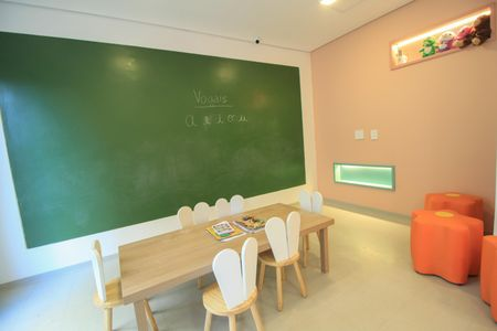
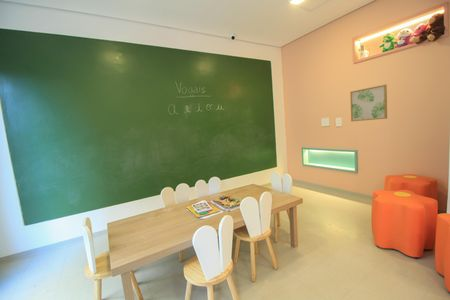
+ wall art [349,84,388,123]
